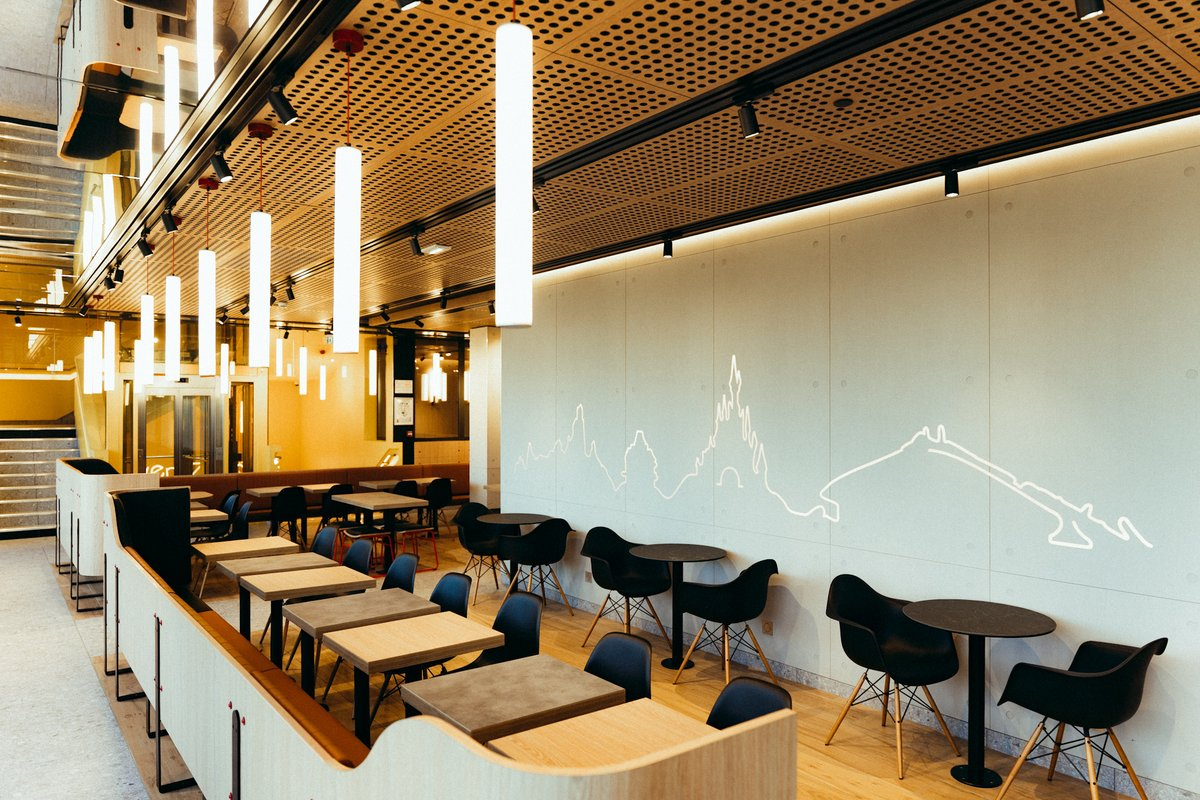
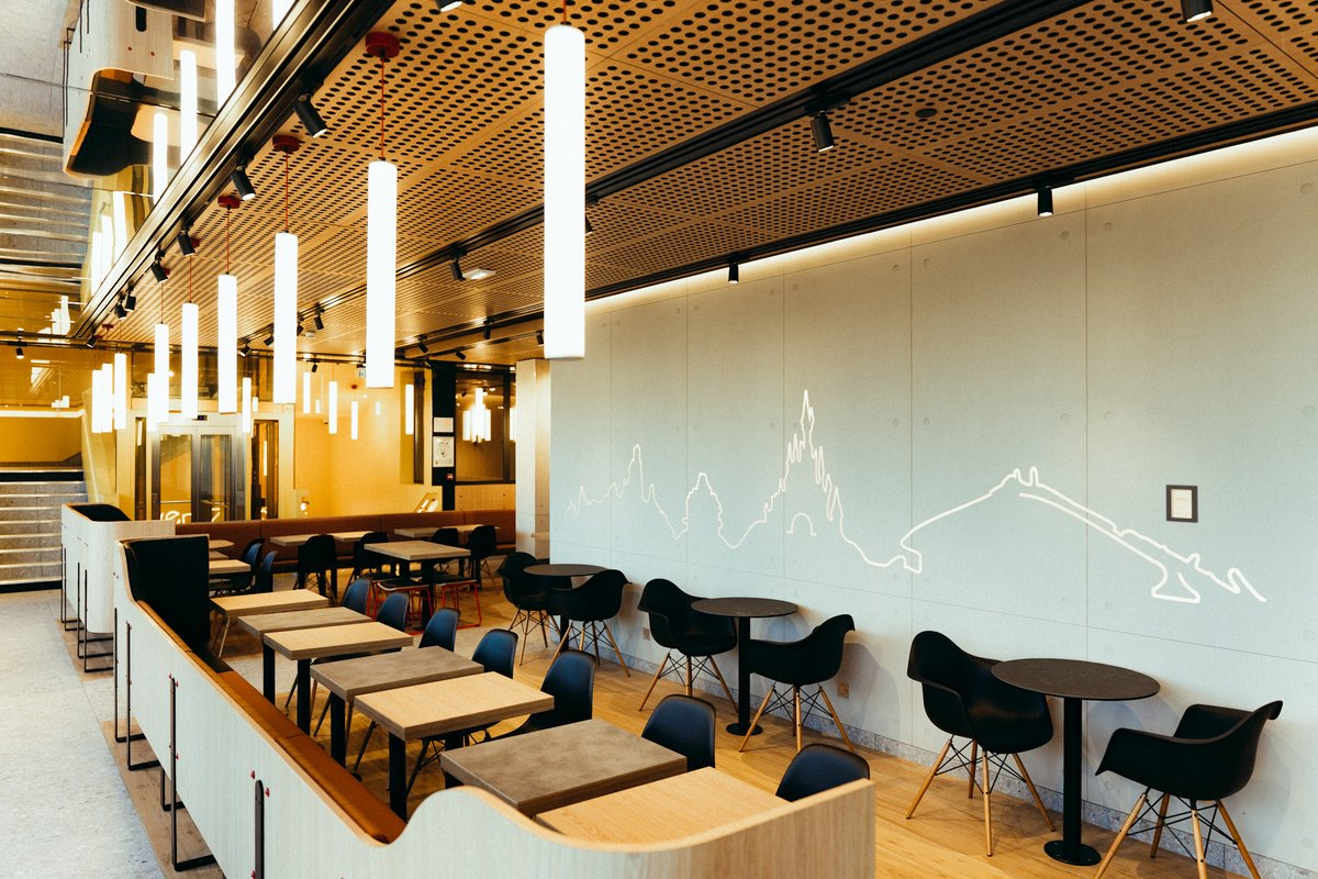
+ picture frame [1165,483,1199,524]
